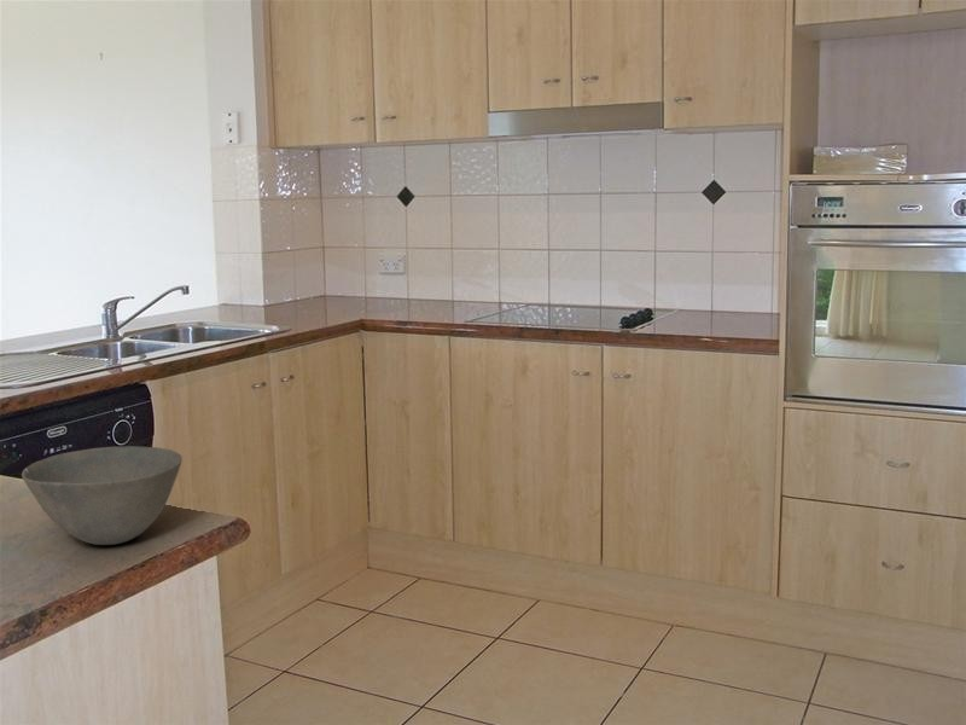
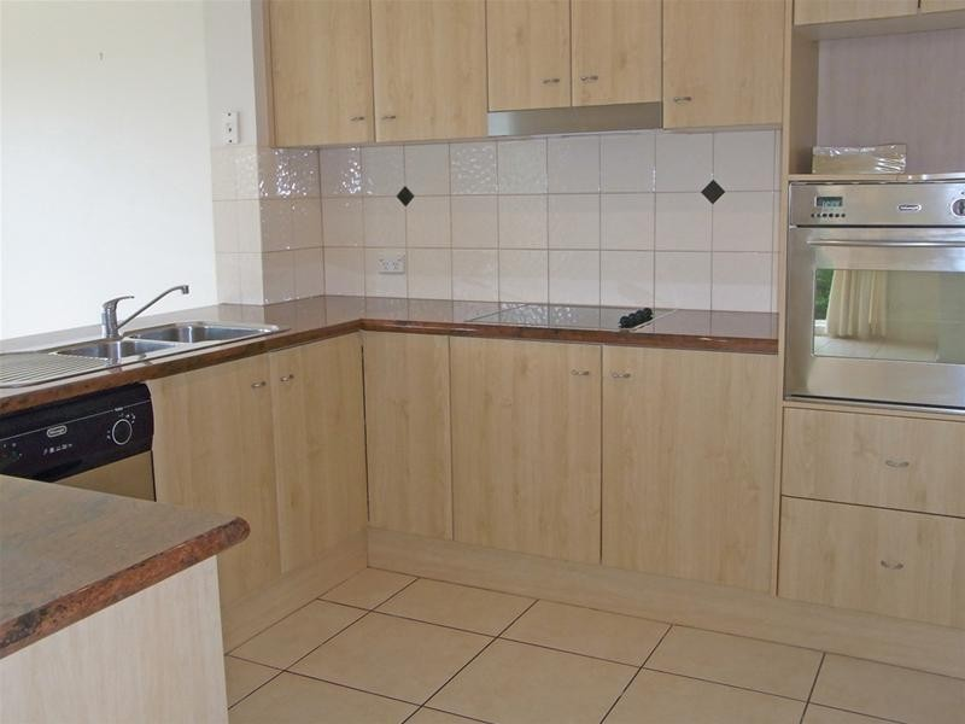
- bowl [21,445,184,546]
